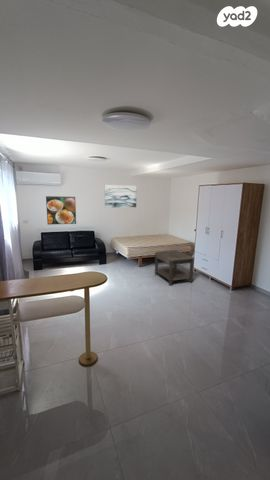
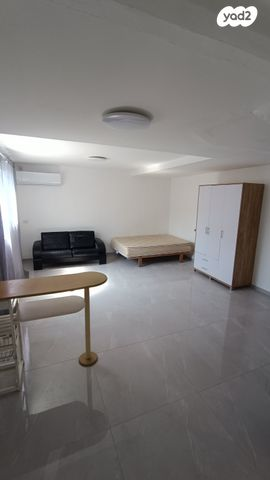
- wall art [104,184,138,208]
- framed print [45,195,77,226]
- side table [154,249,195,287]
